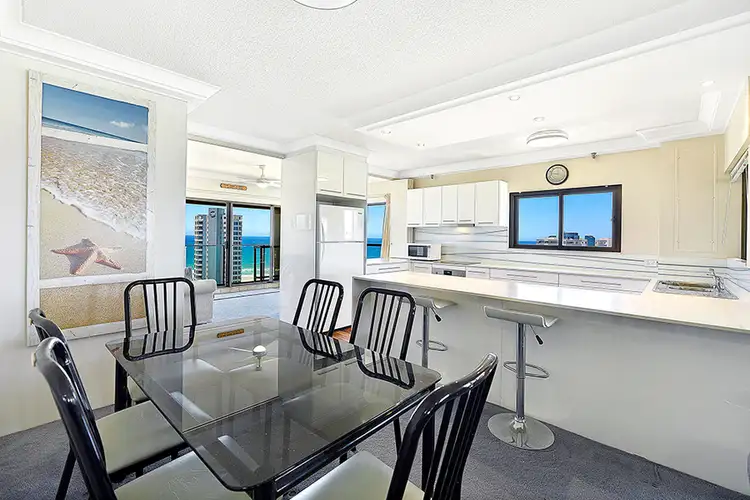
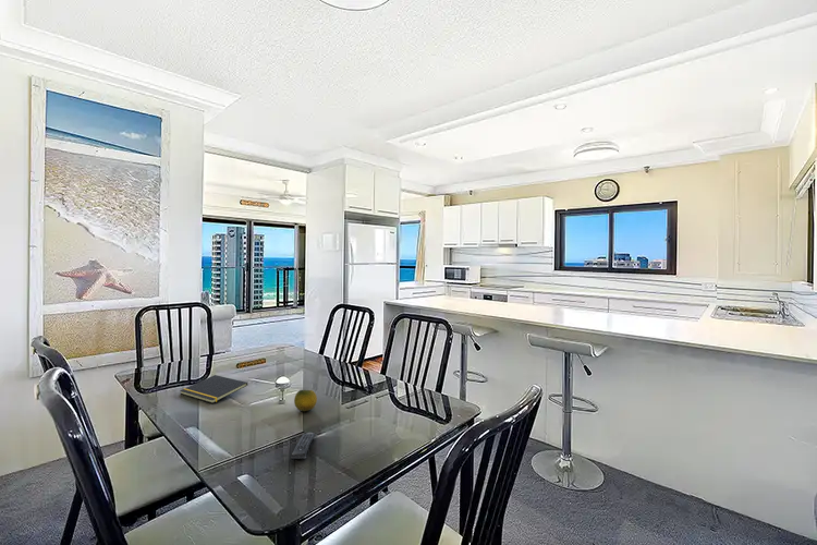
+ fruit [293,388,318,412]
+ remote control [291,432,316,460]
+ notepad [179,374,248,404]
